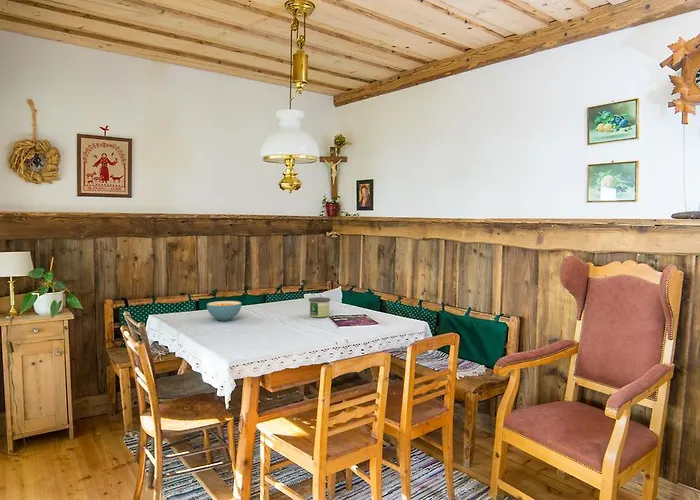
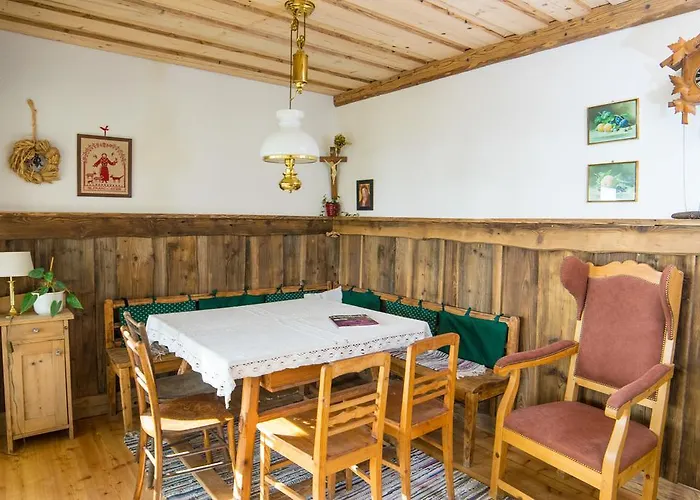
- cereal bowl [206,300,243,322]
- candle [308,296,331,318]
